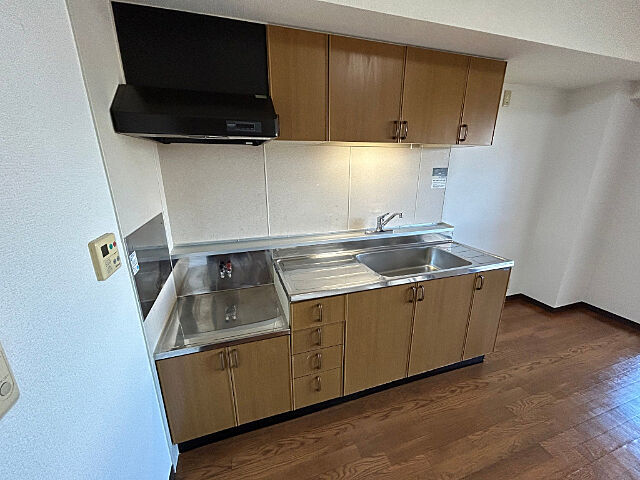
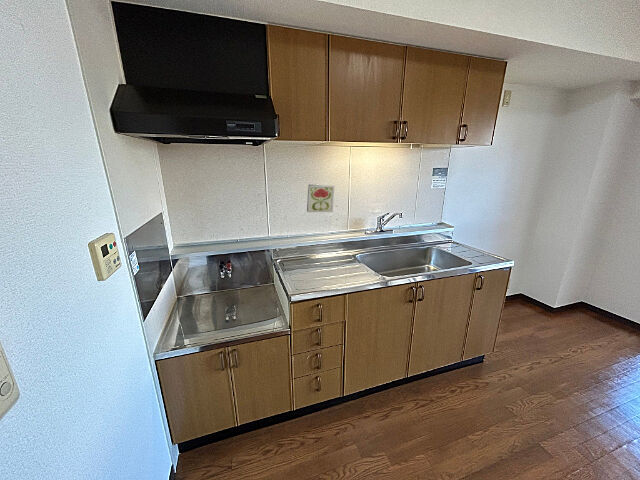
+ decorative tile [306,184,335,213]
